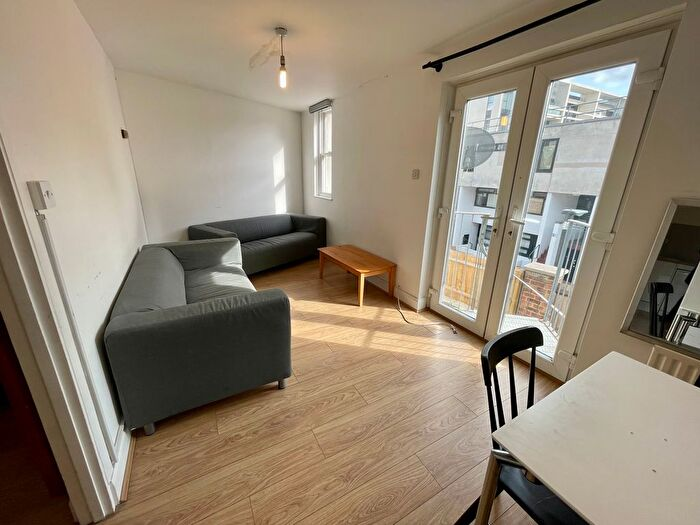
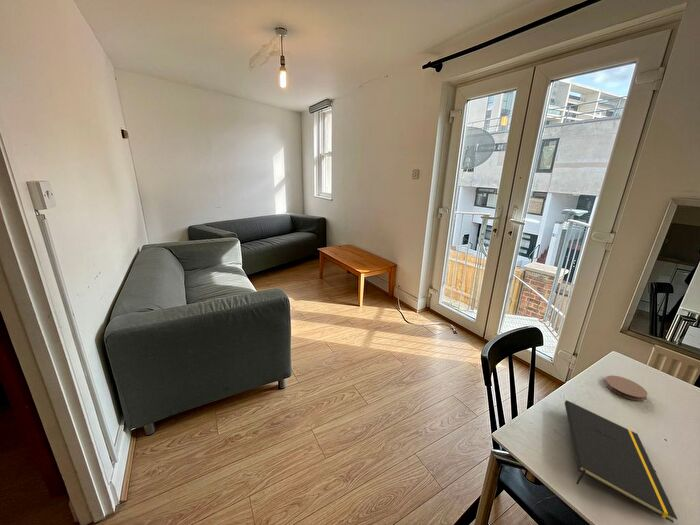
+ notepad [564,399,678,524]
+ coaster [604,375,649,402]
